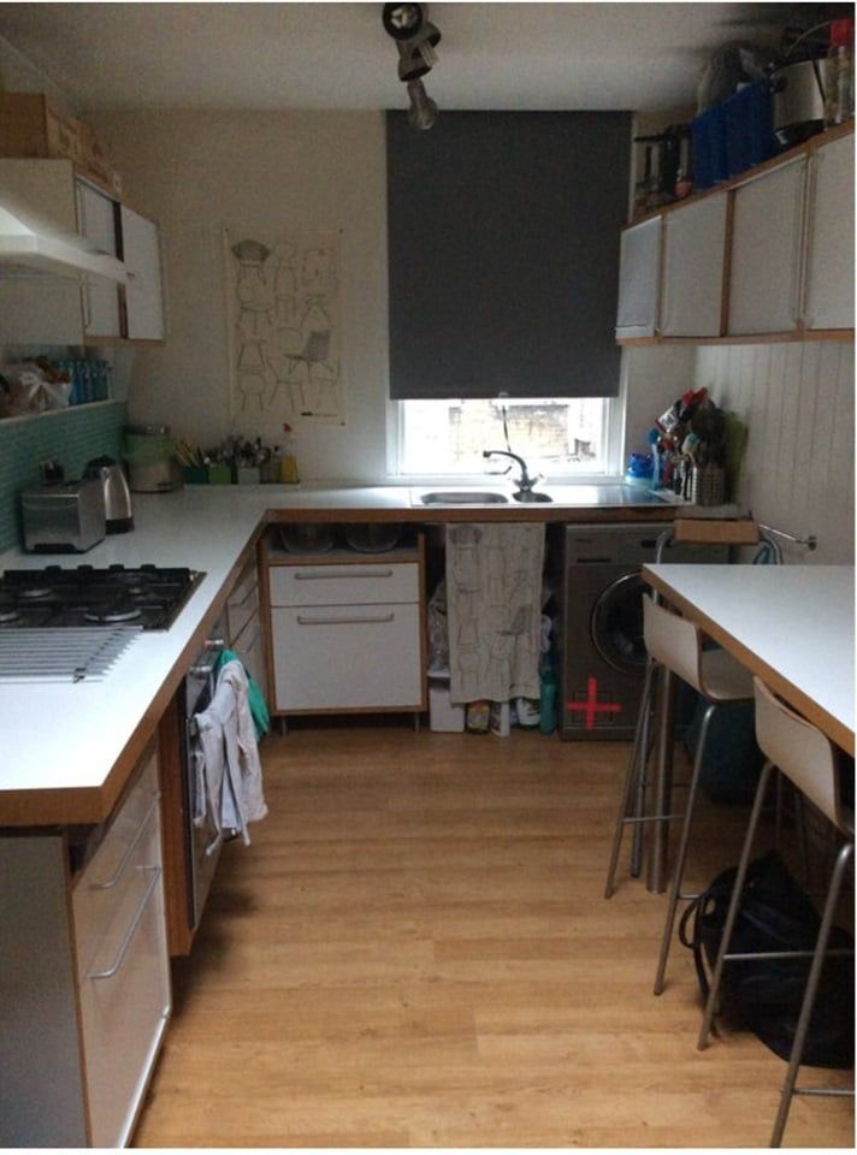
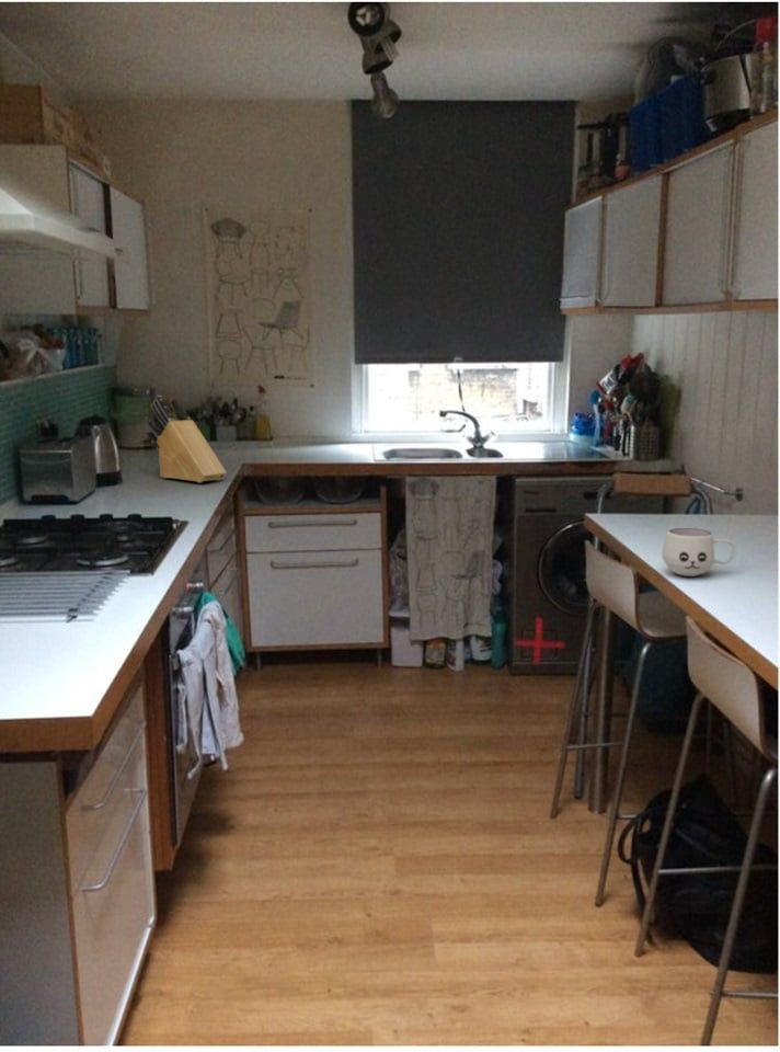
+ knife block [144,395,228,483]
+ mug [661,527,736,578]
